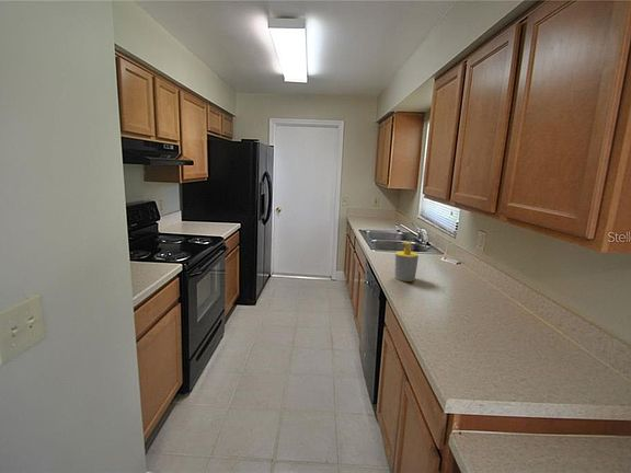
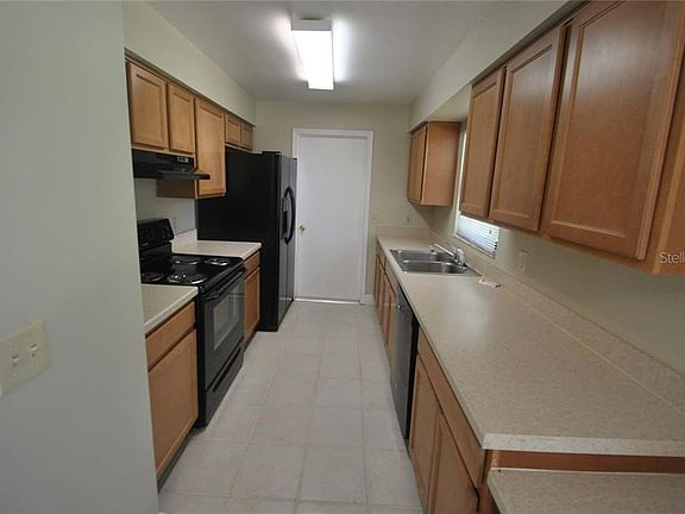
- soap bottle [393,241,420,282]
